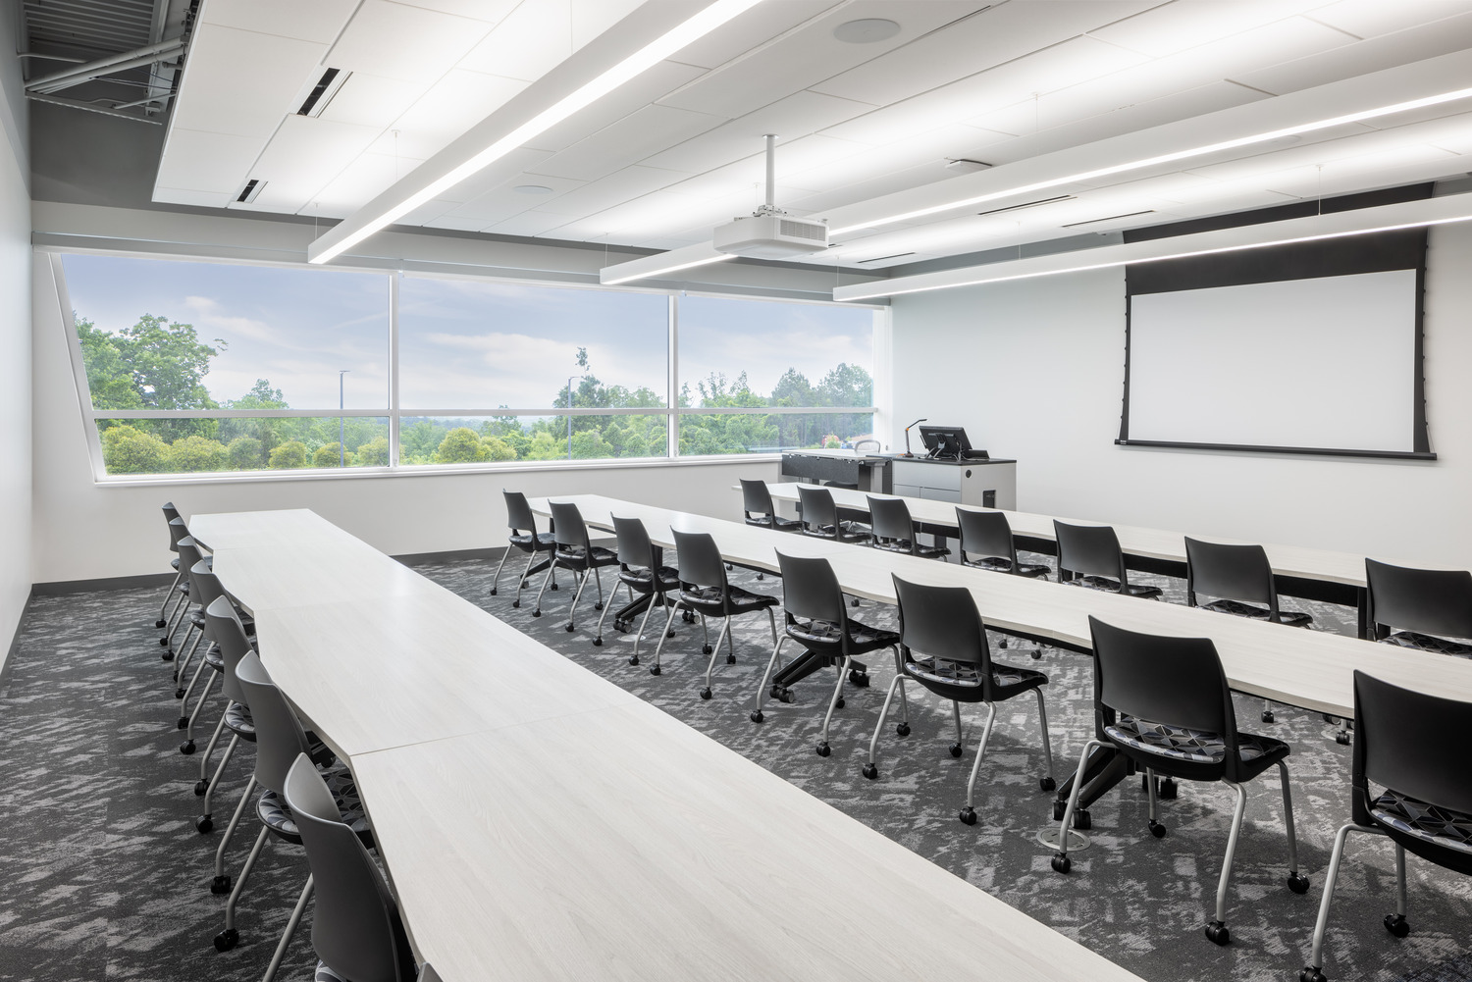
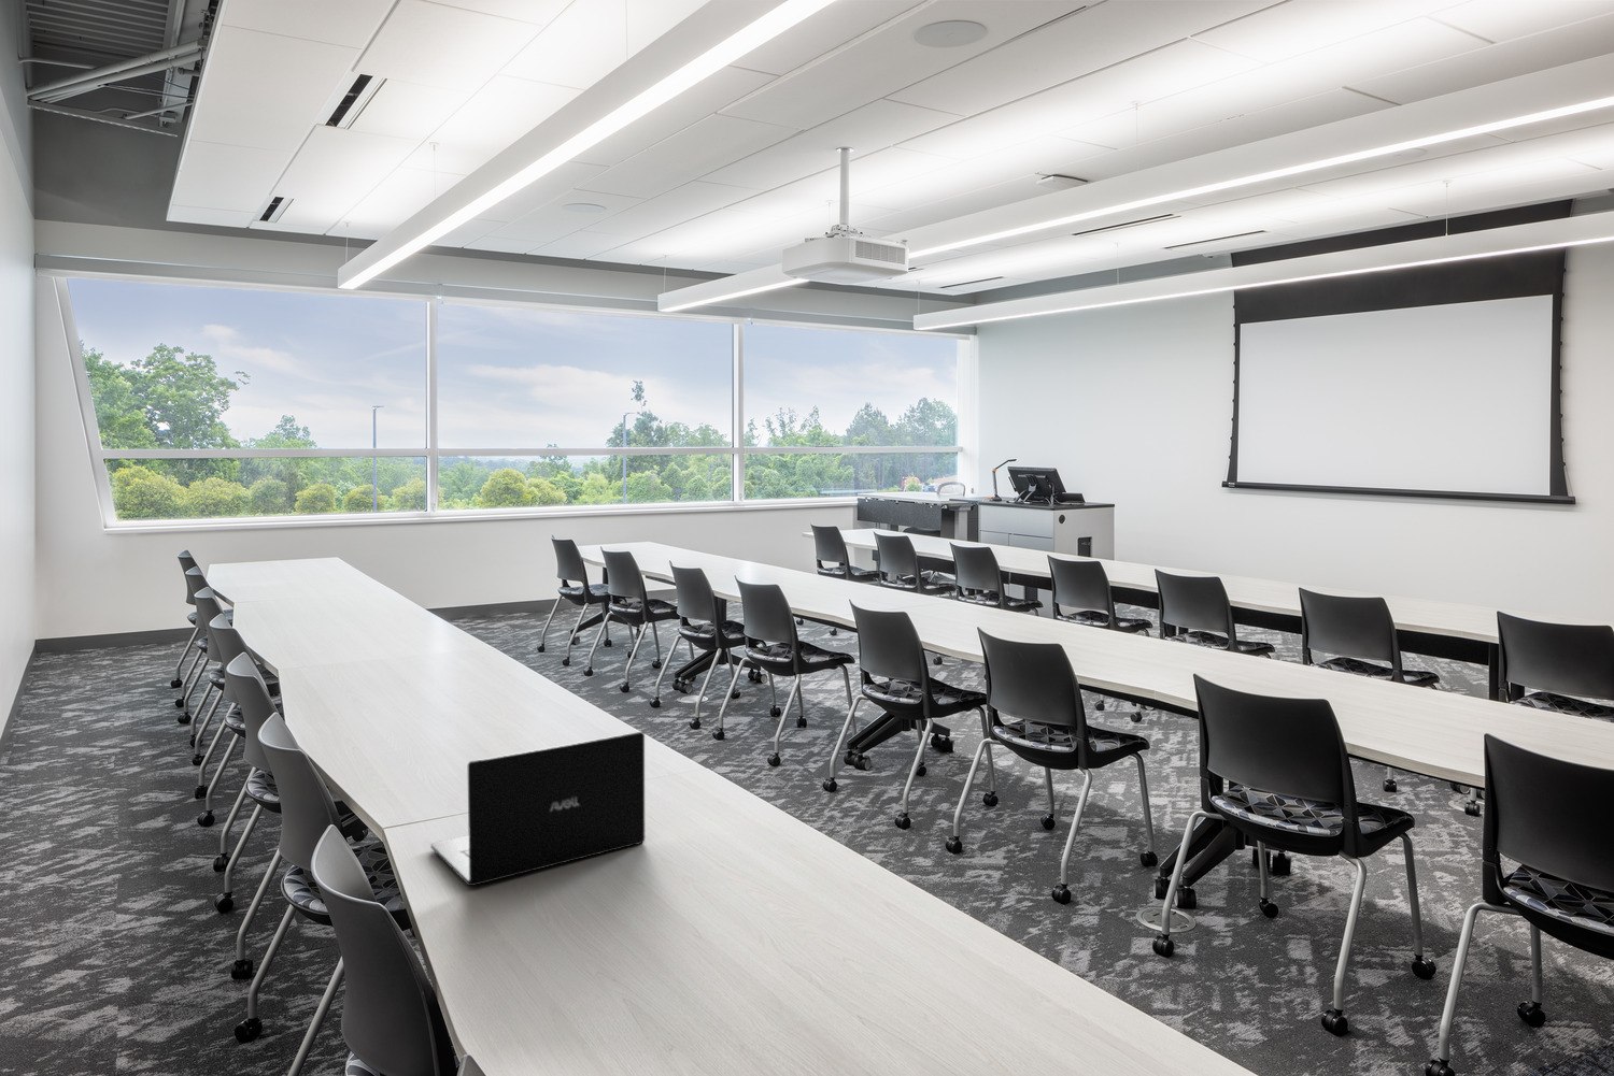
+ laptop [429,731,645,886]
